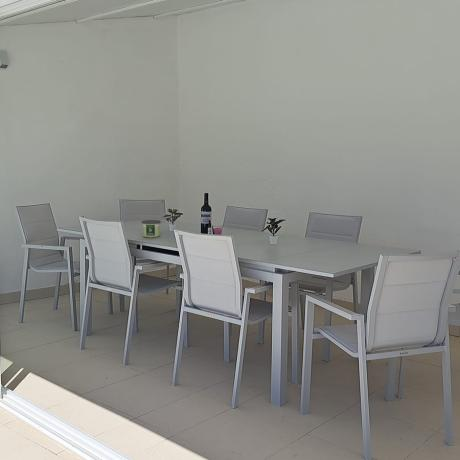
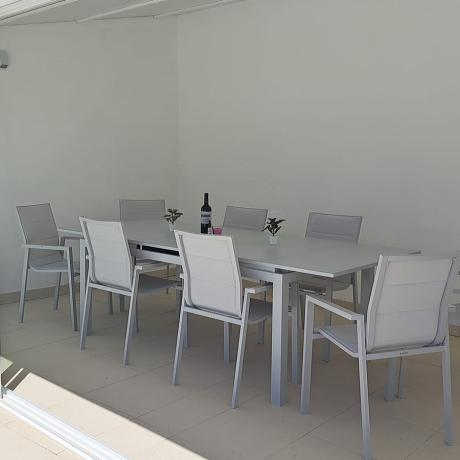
- candle [141,219,162,238]
